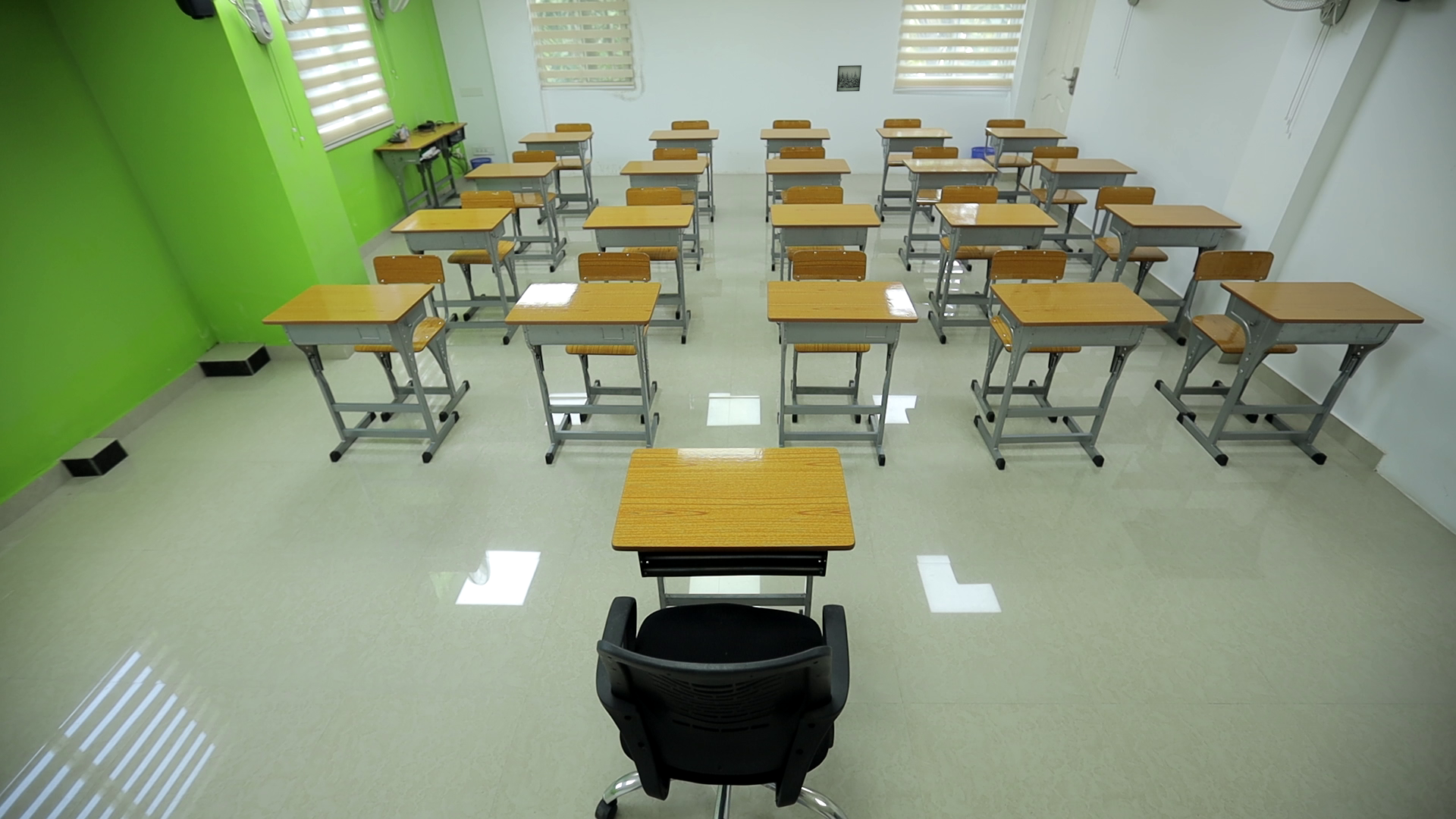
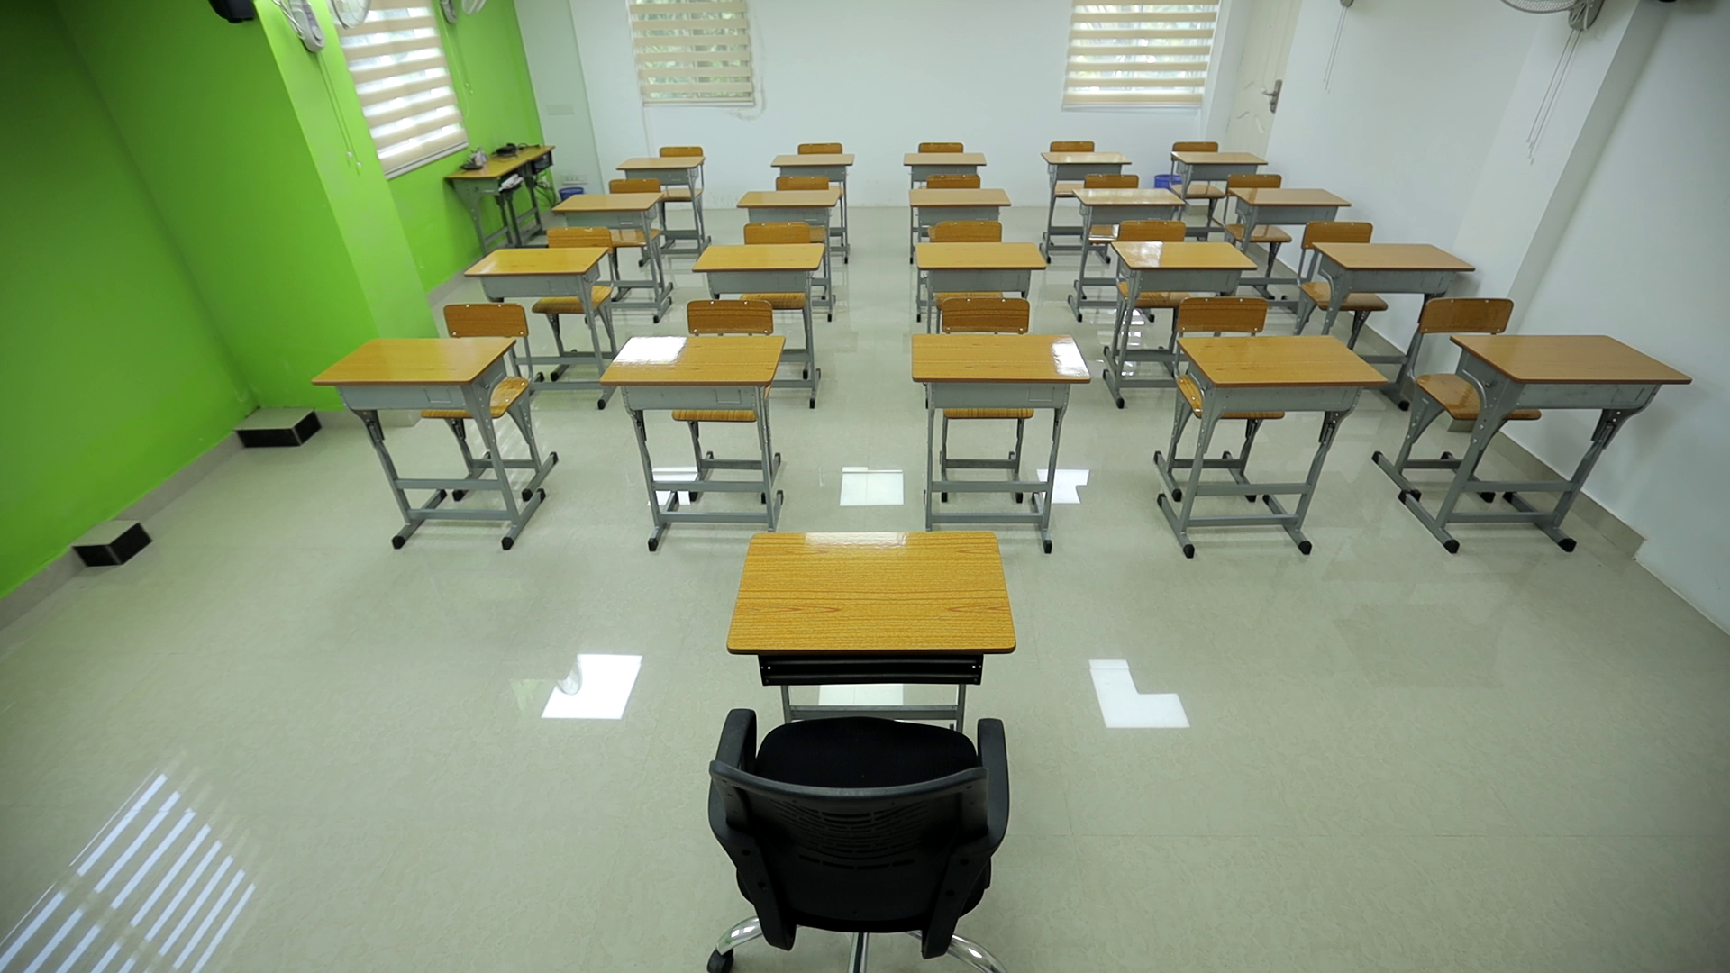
- wall art [836,64,862,93]
